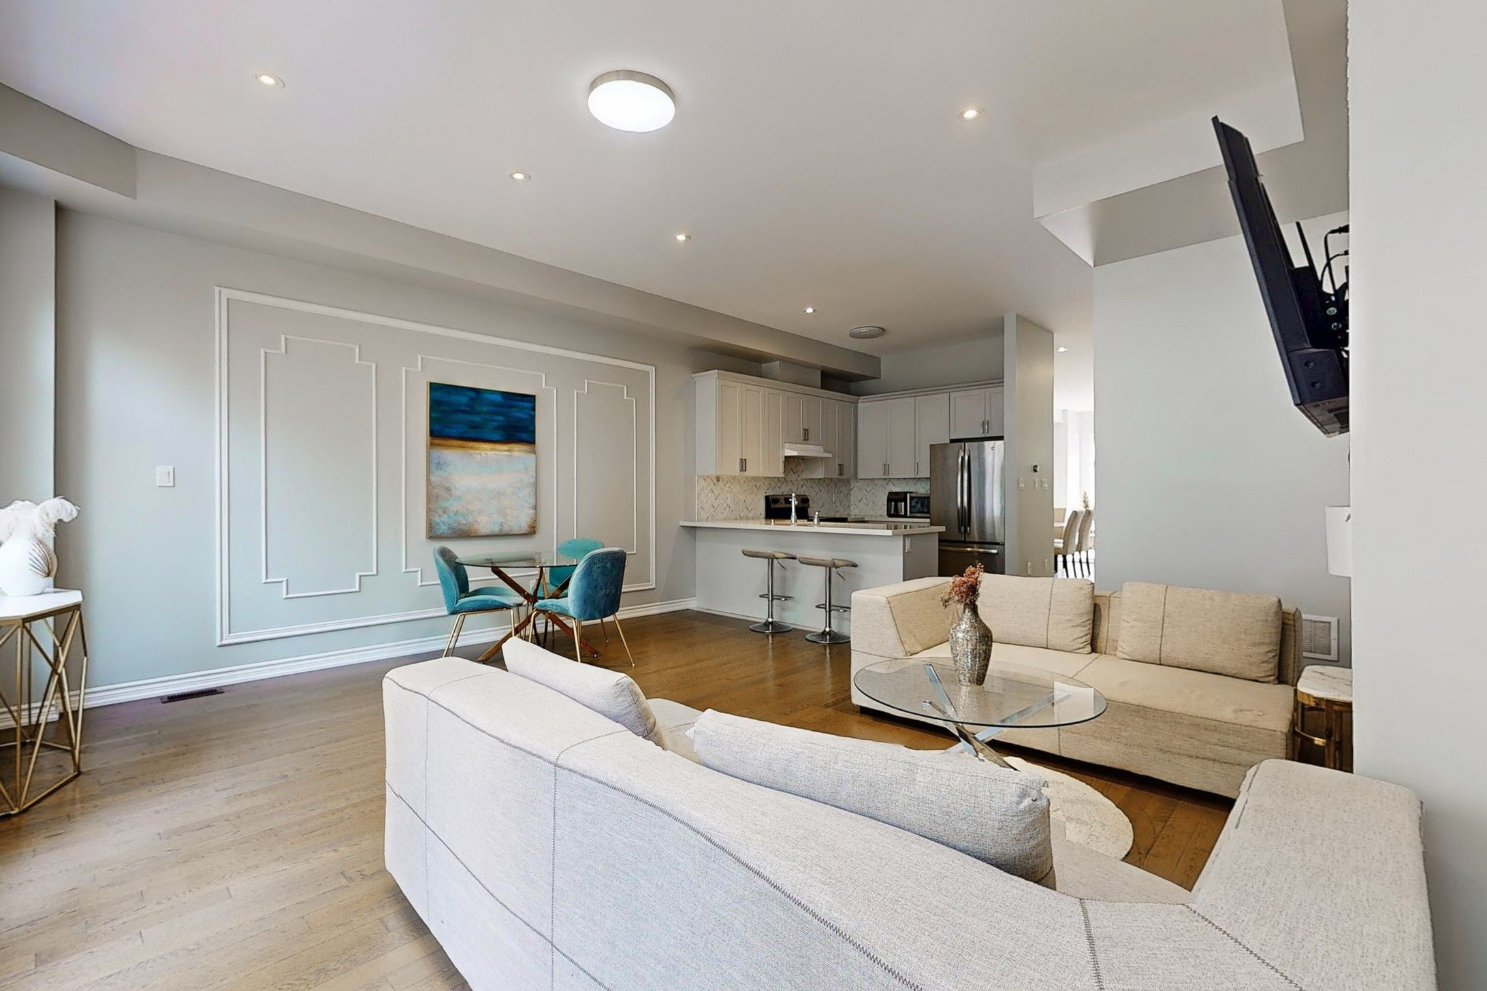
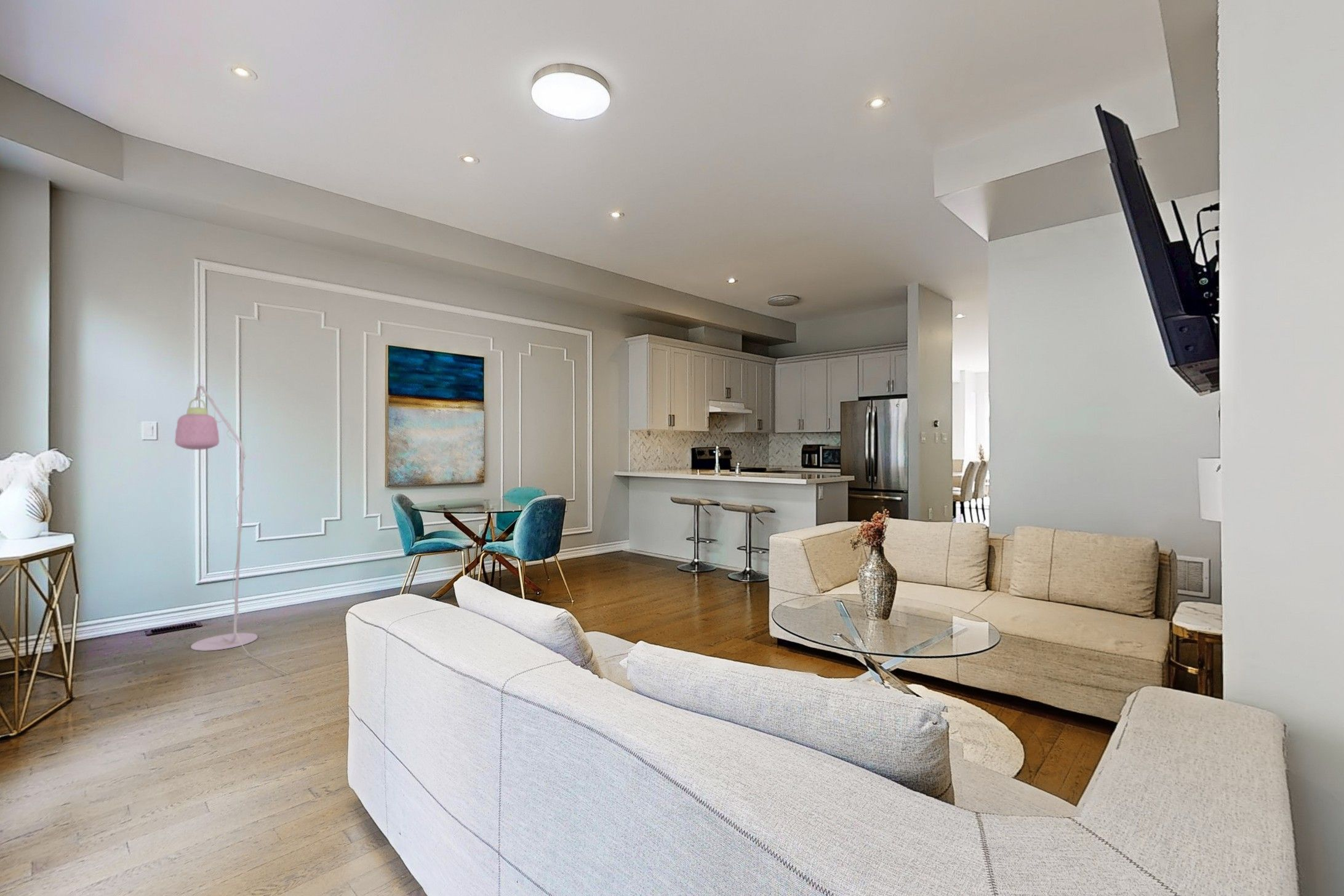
+ floor lamp [174,383,290,675]
